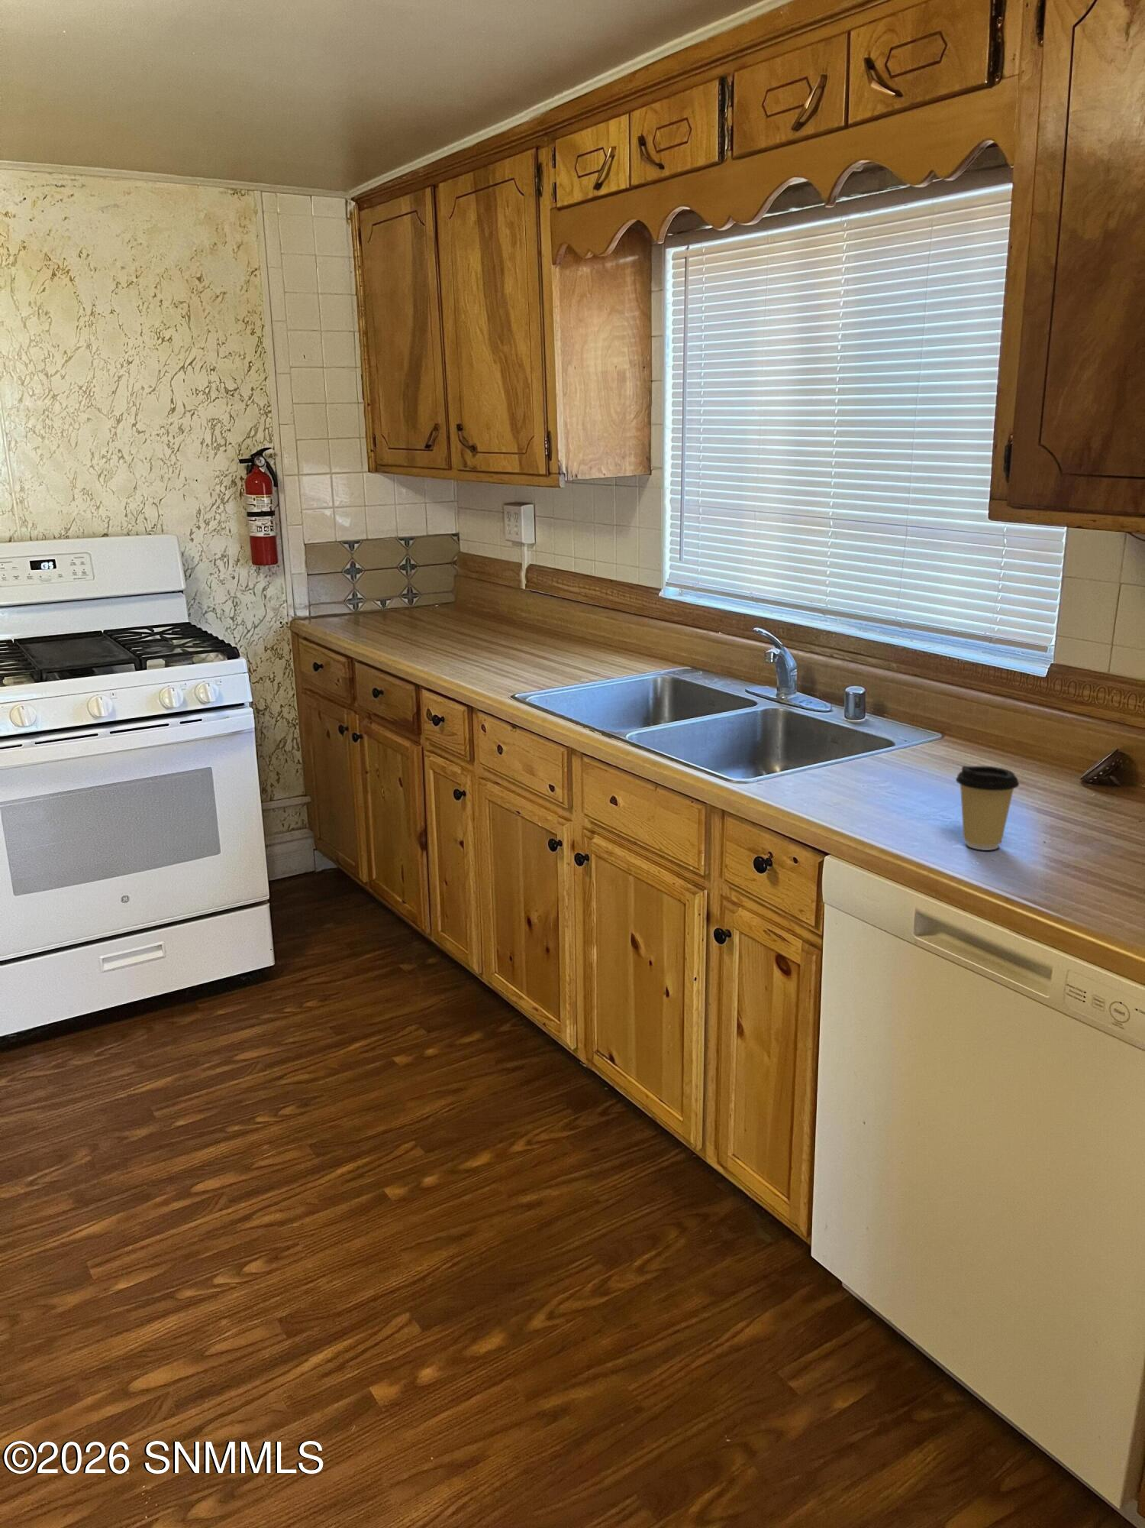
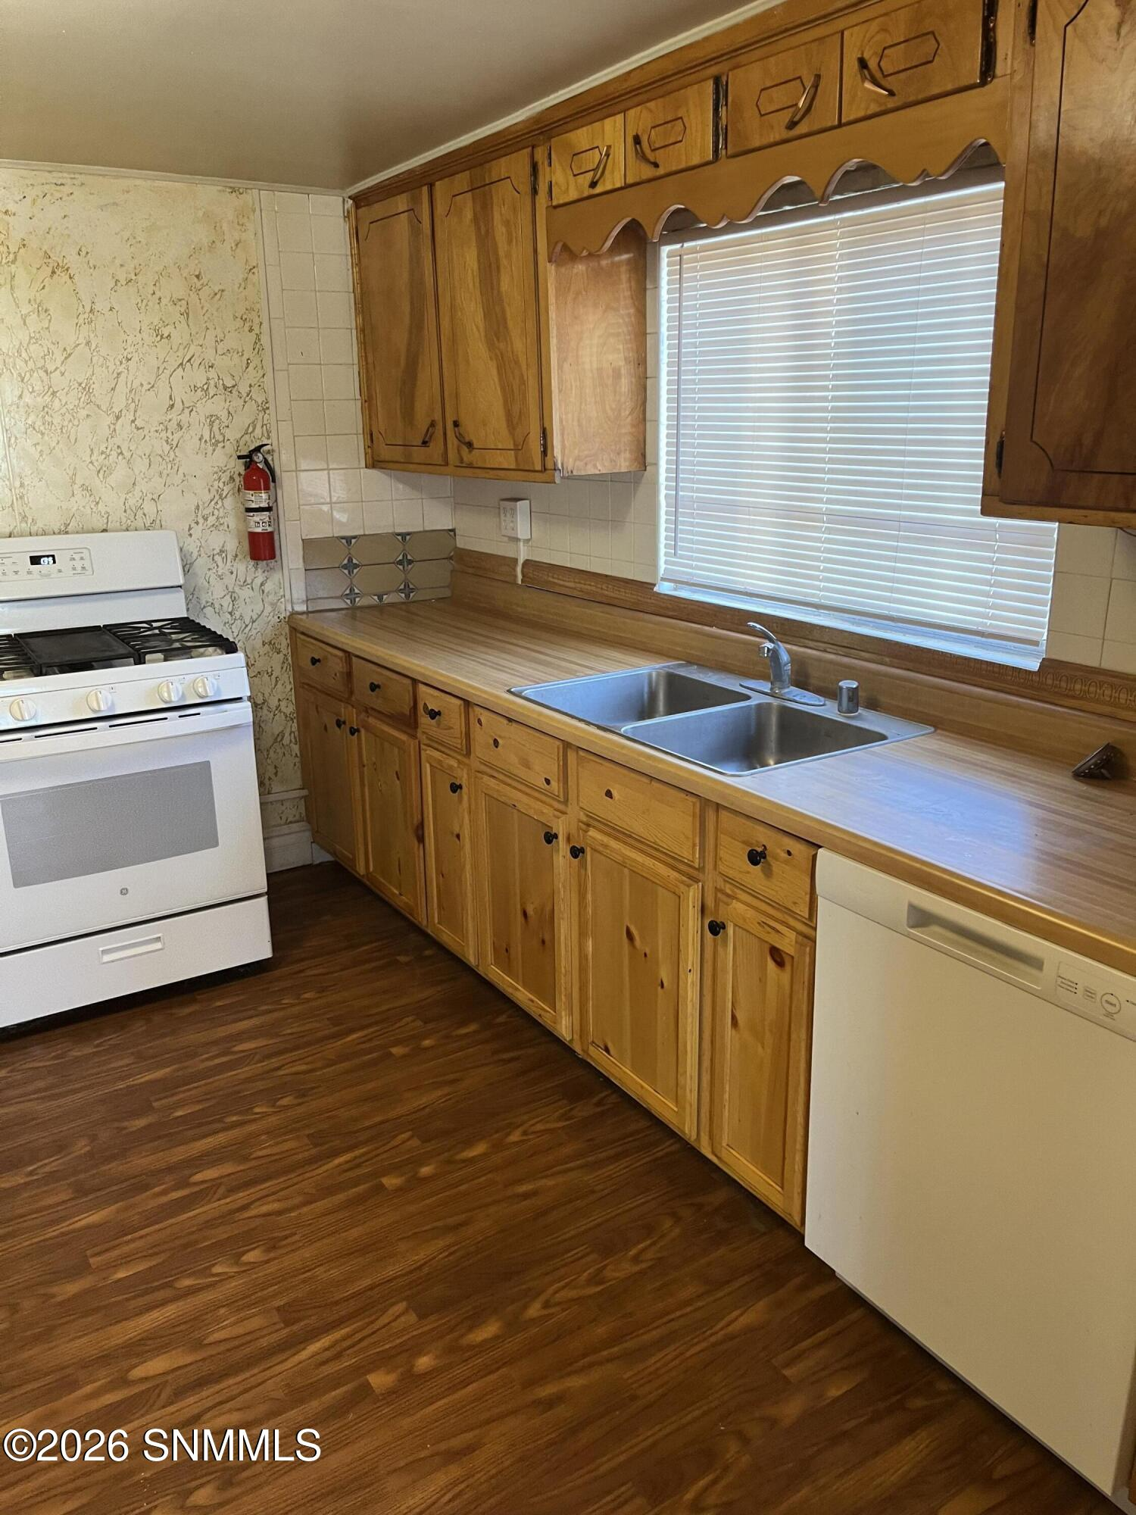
- coffee cup [955,765,1020,851]
